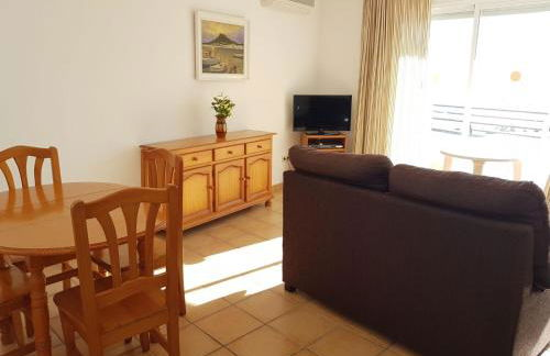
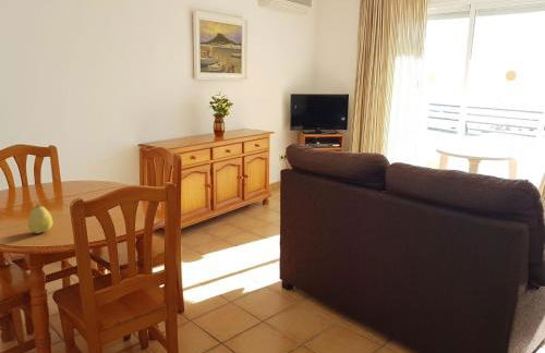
+ fruit [27,203,53,234]
